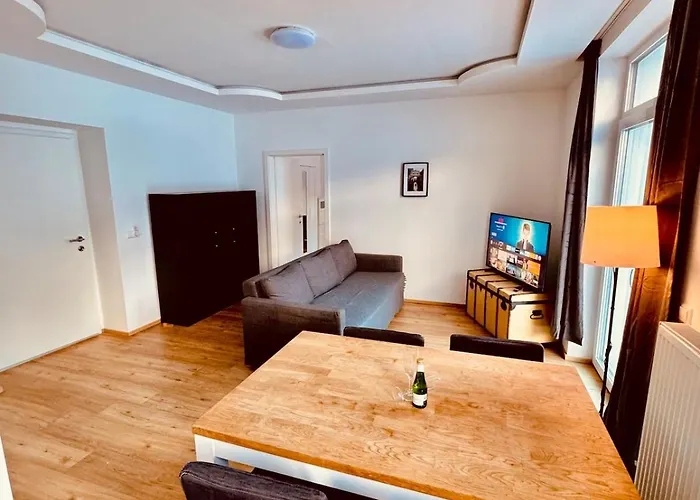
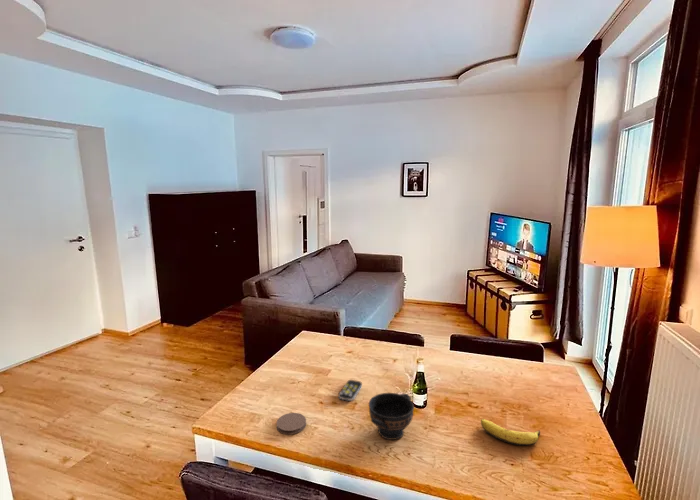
+ coaster [276,412,307,435]
+ banana [480,418,541,447]
+ bowl [368,392,415,441]
+ remote control [337,379,363,402]
